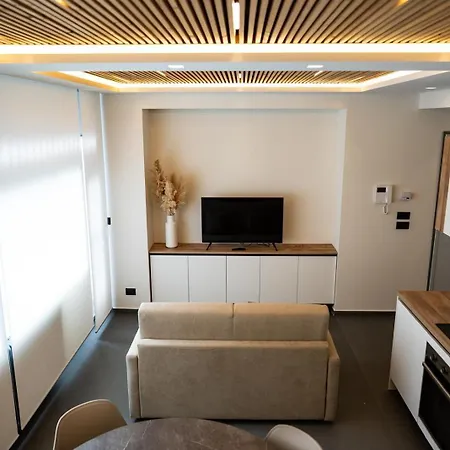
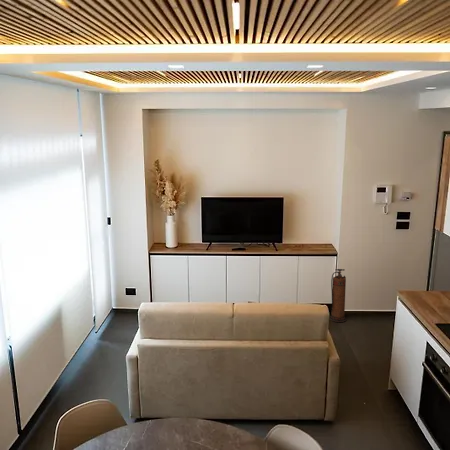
+ fire extinguisher [329,268,347,323]
